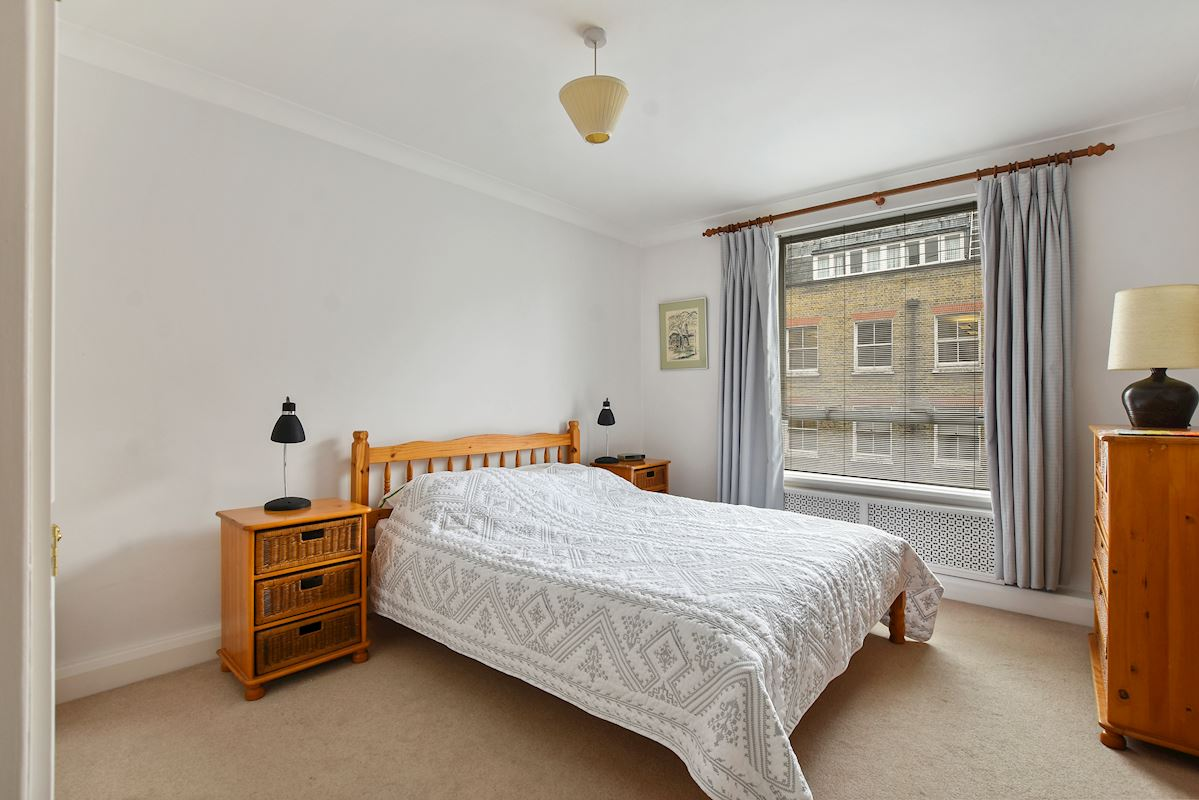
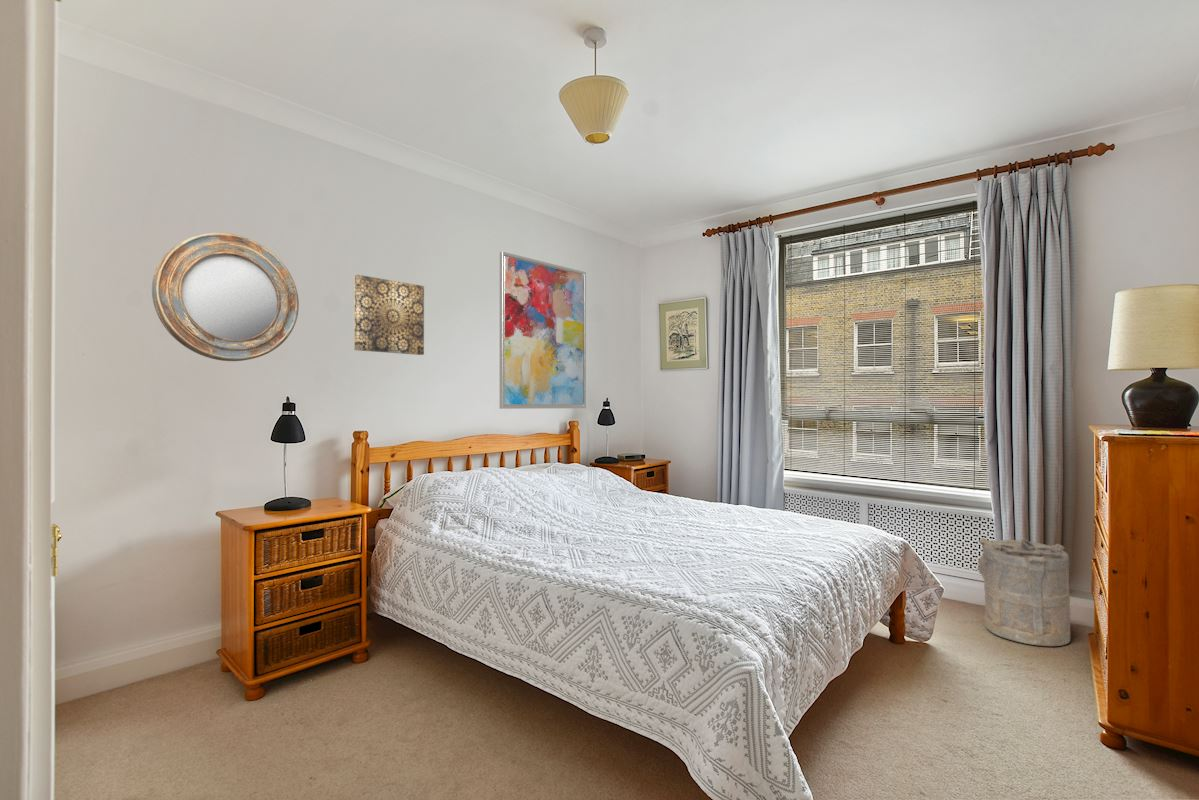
+ laundry hamper [976,537,1071,647]
+ wall art [499,251,587,410]
+ wall art [353,274,425,356]
+ home mirror [151,232,300,362]
